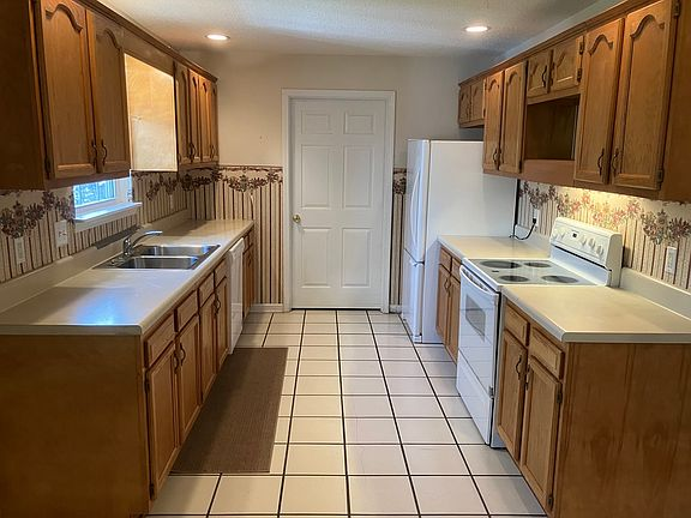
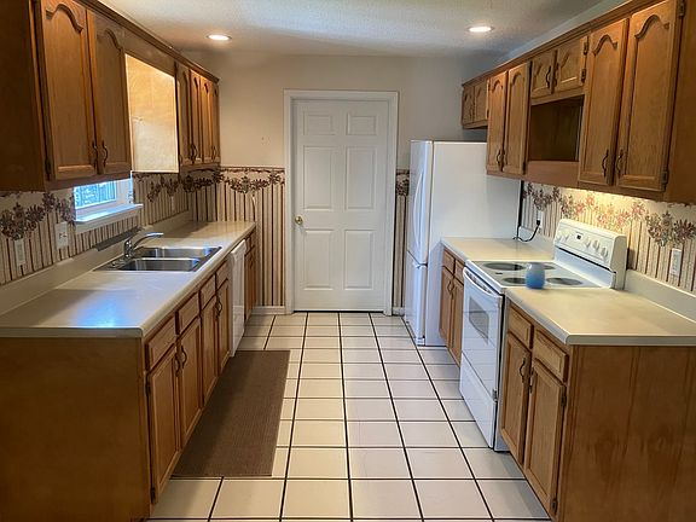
+ cup [524,261,546,290]
